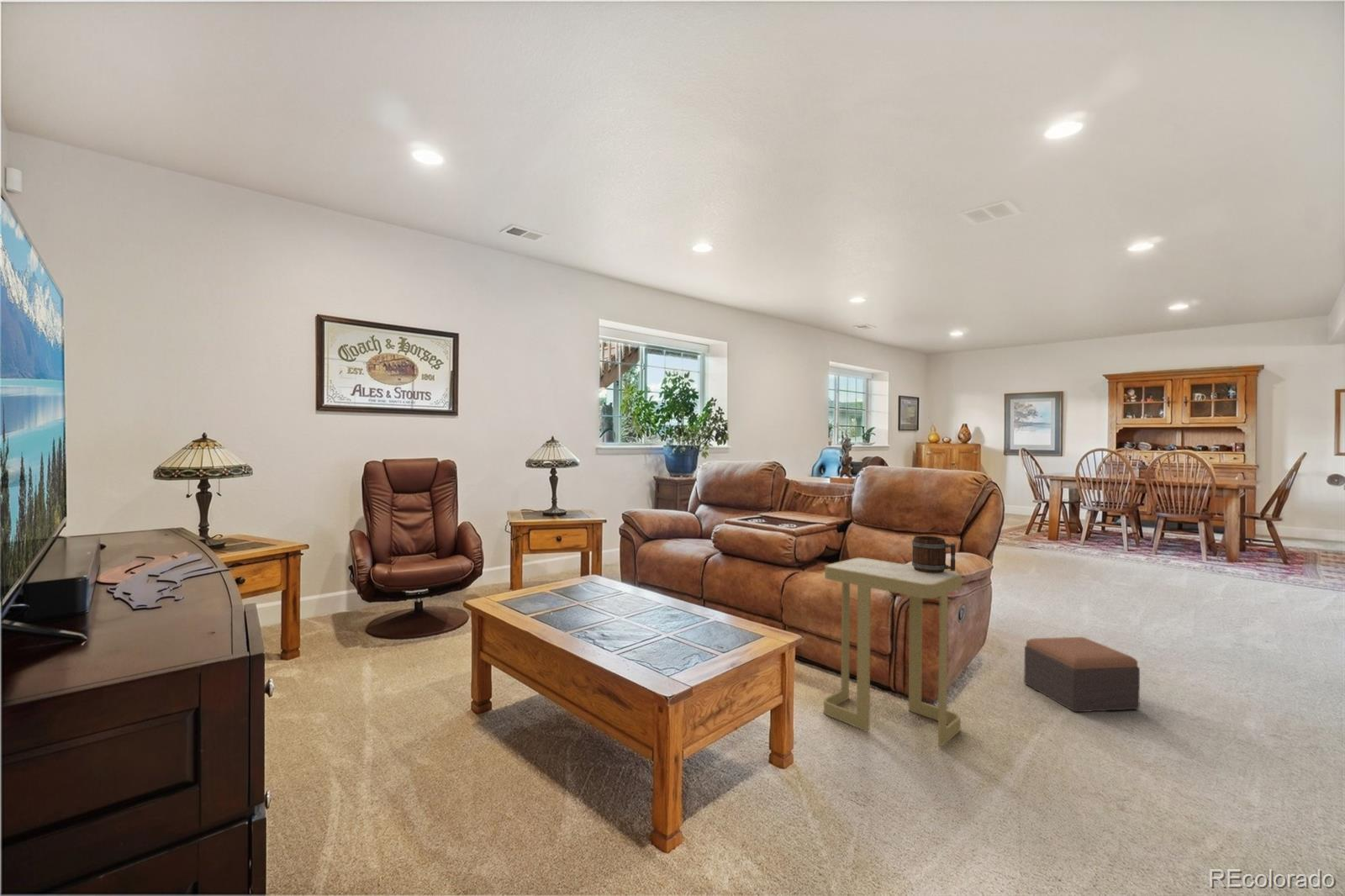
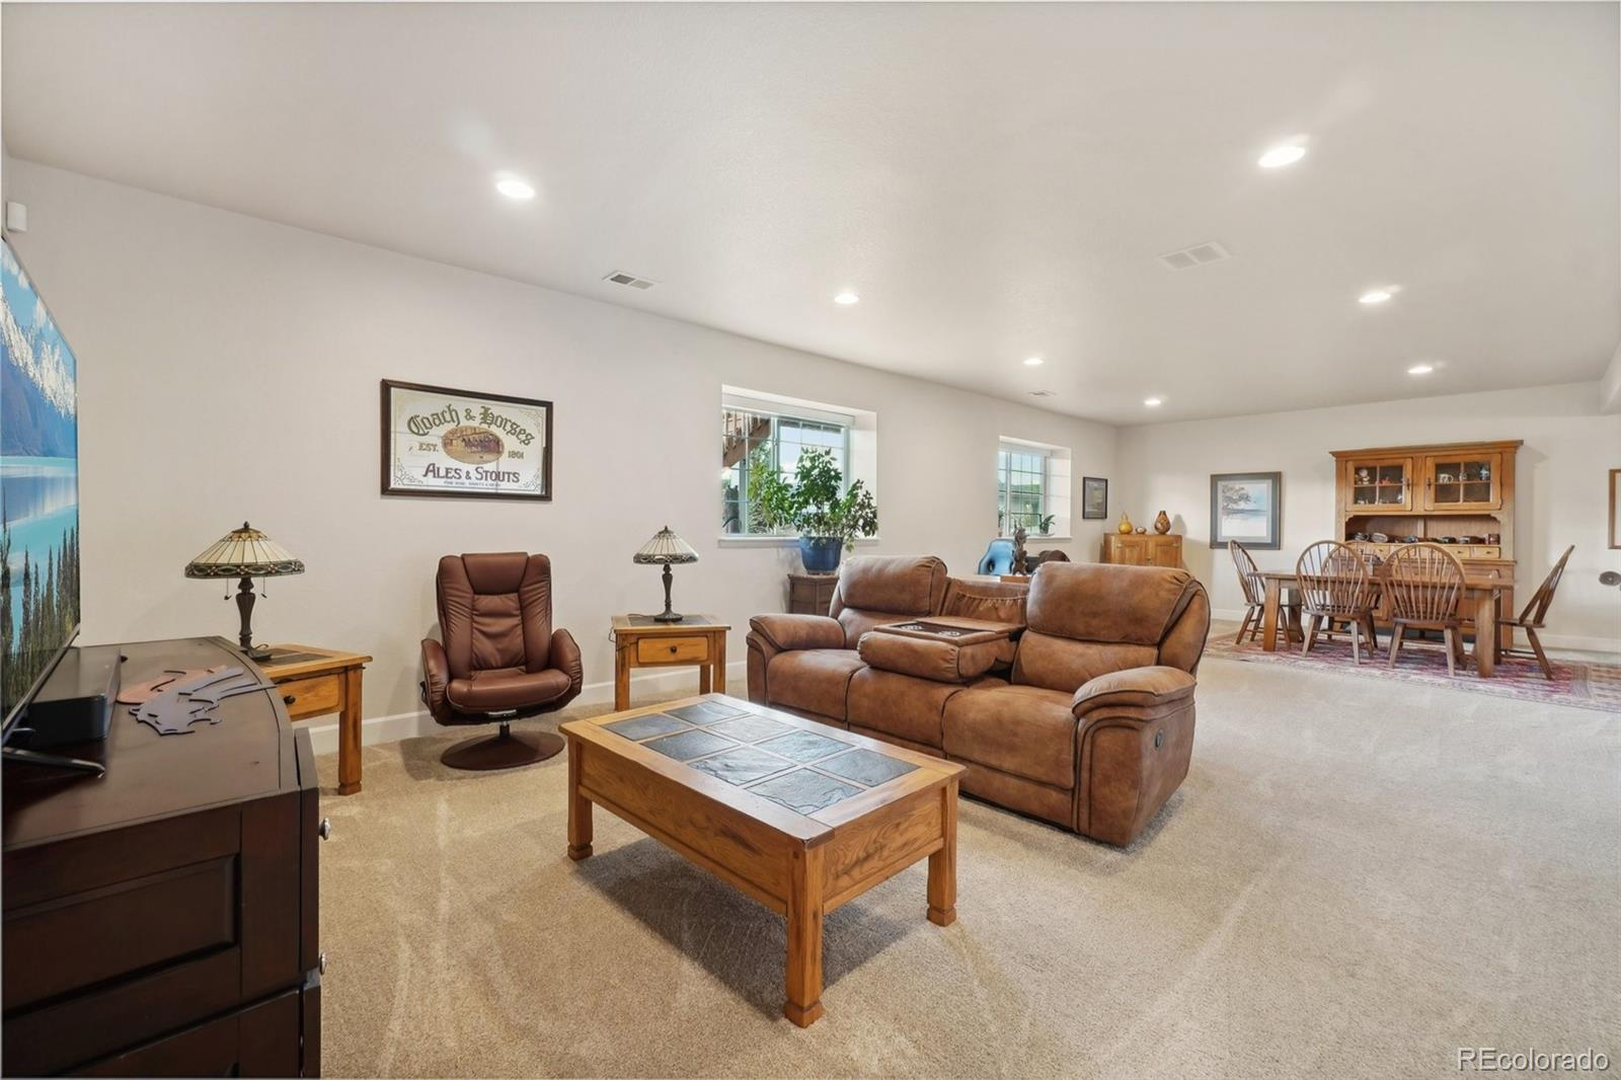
- side table [823,556,963,747]
- mug [911,535,957,573]
- footstool [1023,636,1141,713]
